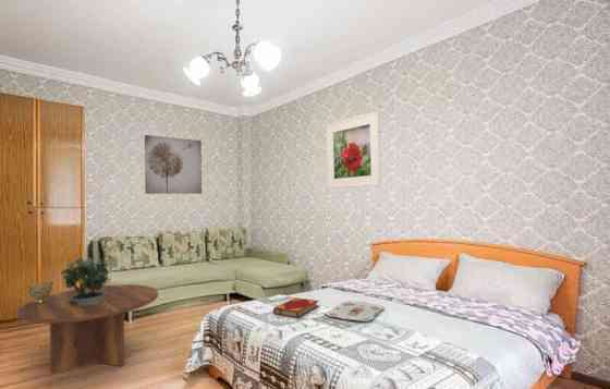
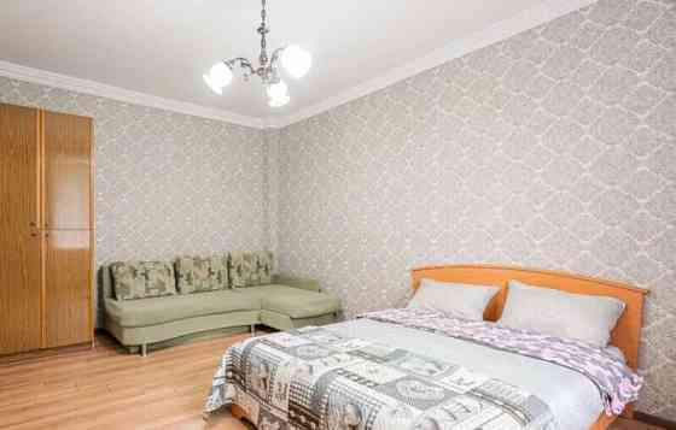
- hardback book [272,296,320,319]
- serving tray [325,300,385,323]
- wall art [144,134,203,195]
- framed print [325,110,382,190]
- coffee table [15,283,159,375]
- decorative bowl [26,280,54,304]
- potted plant [60,252,110,306]
